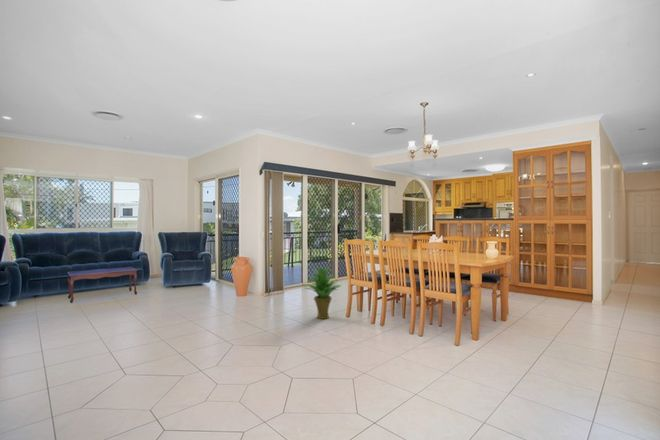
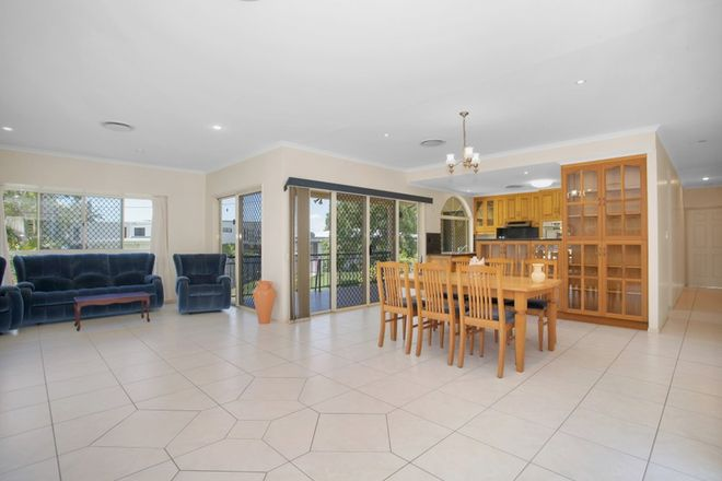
- potted plant [303,265,342,320]
